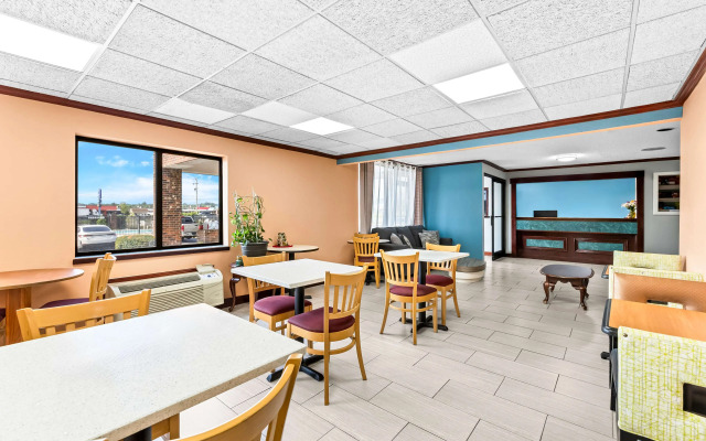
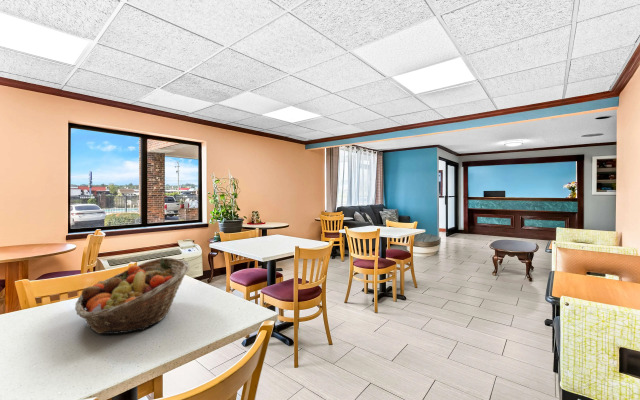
+ fruit basket [74,257,191,335]
